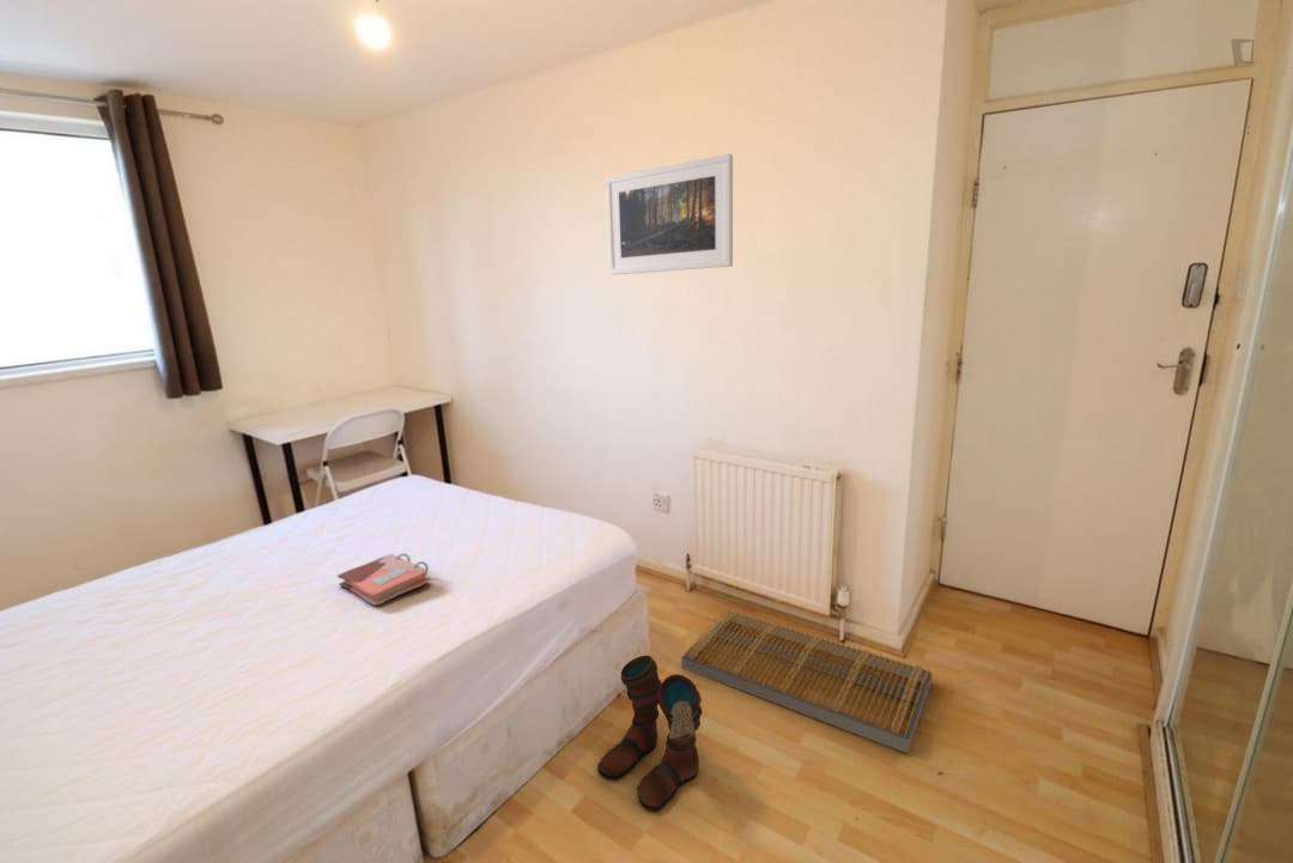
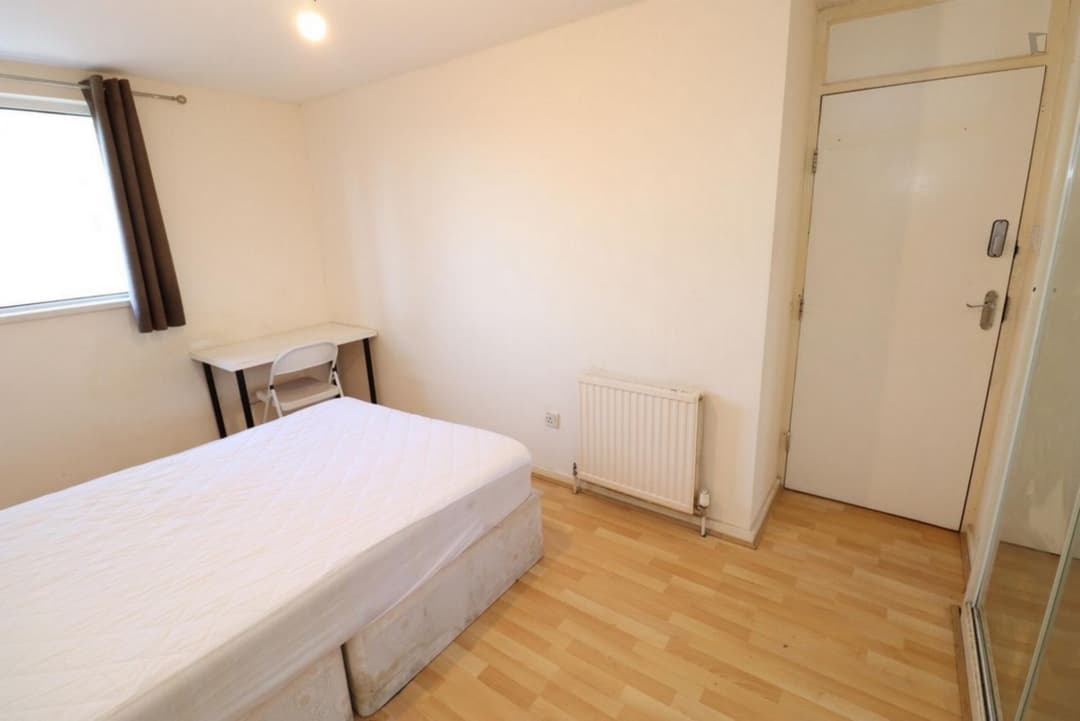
- phonebook [336,552,431,607]
- boots [596,655,704,812]
- basket [680,608,933,754]
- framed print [603,153,734,276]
